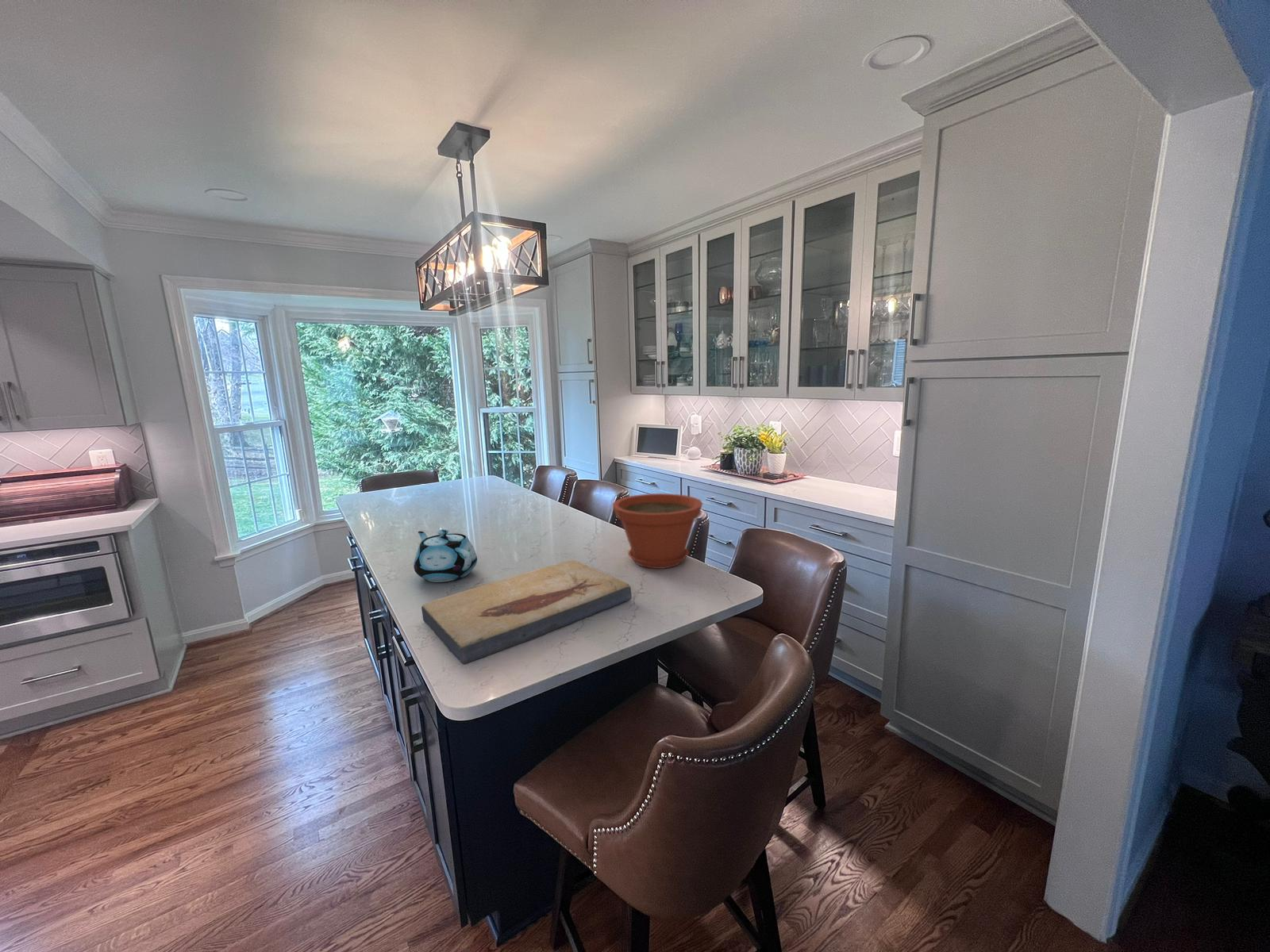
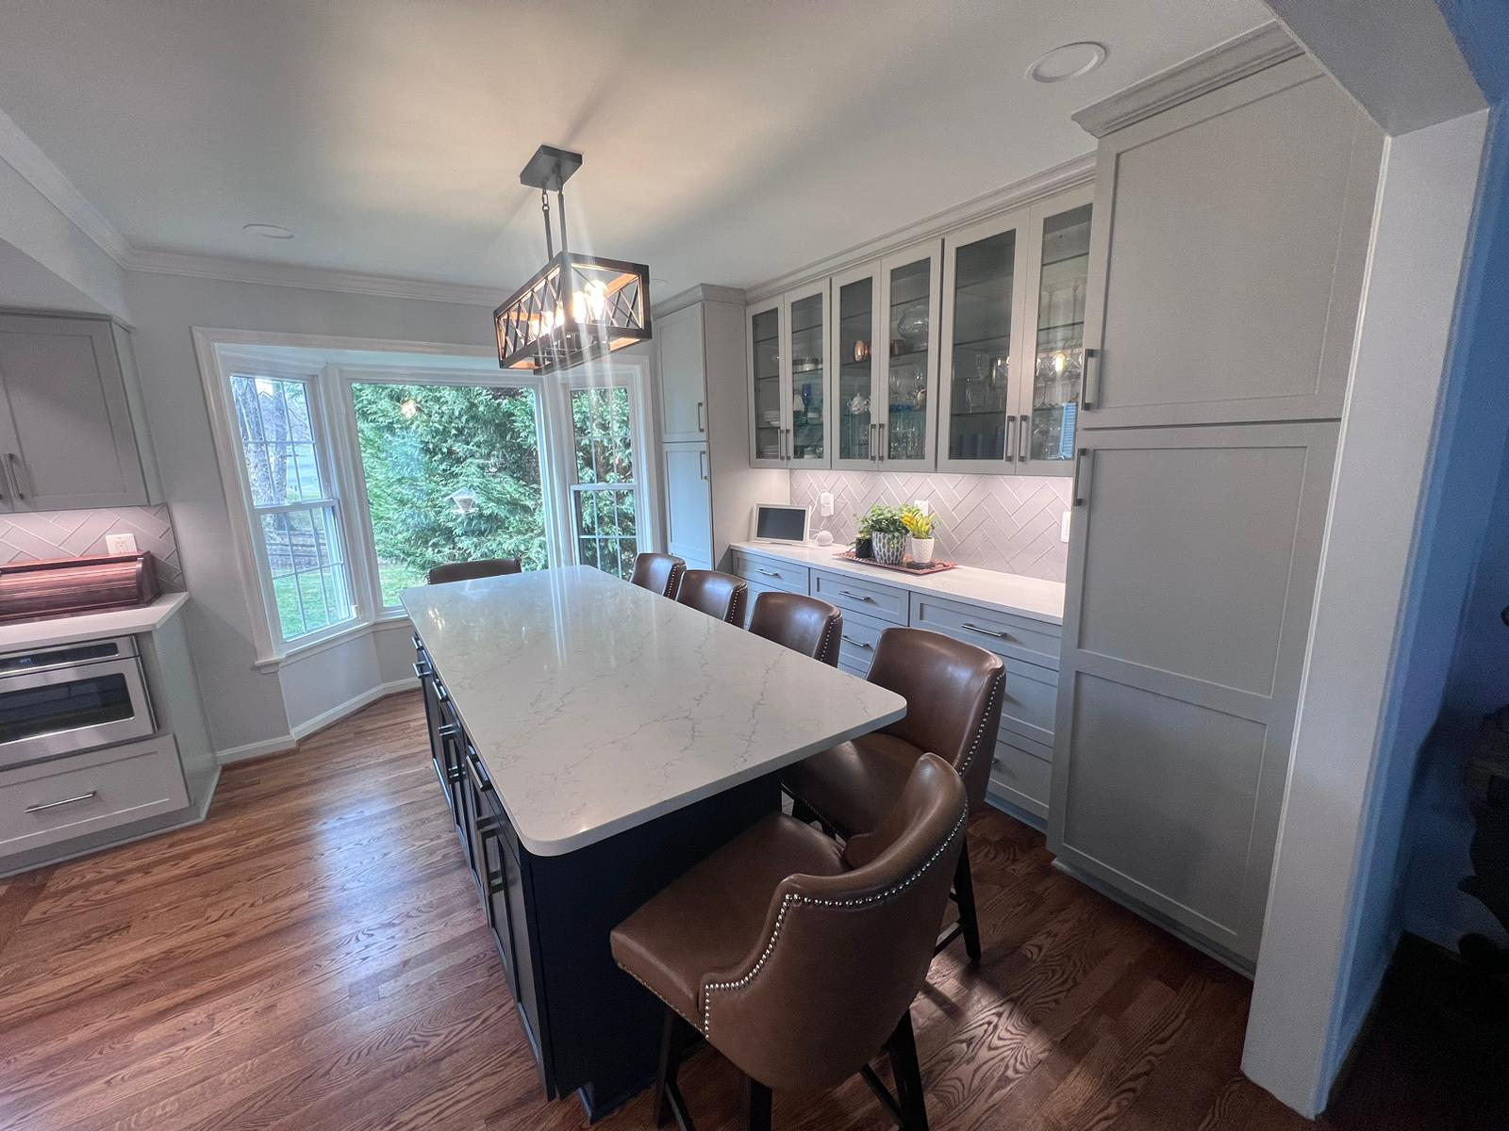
- plant pot [612,493,703,570]
- fish fossil [421,559,633,665]
- teapot [413,528,478,583]
